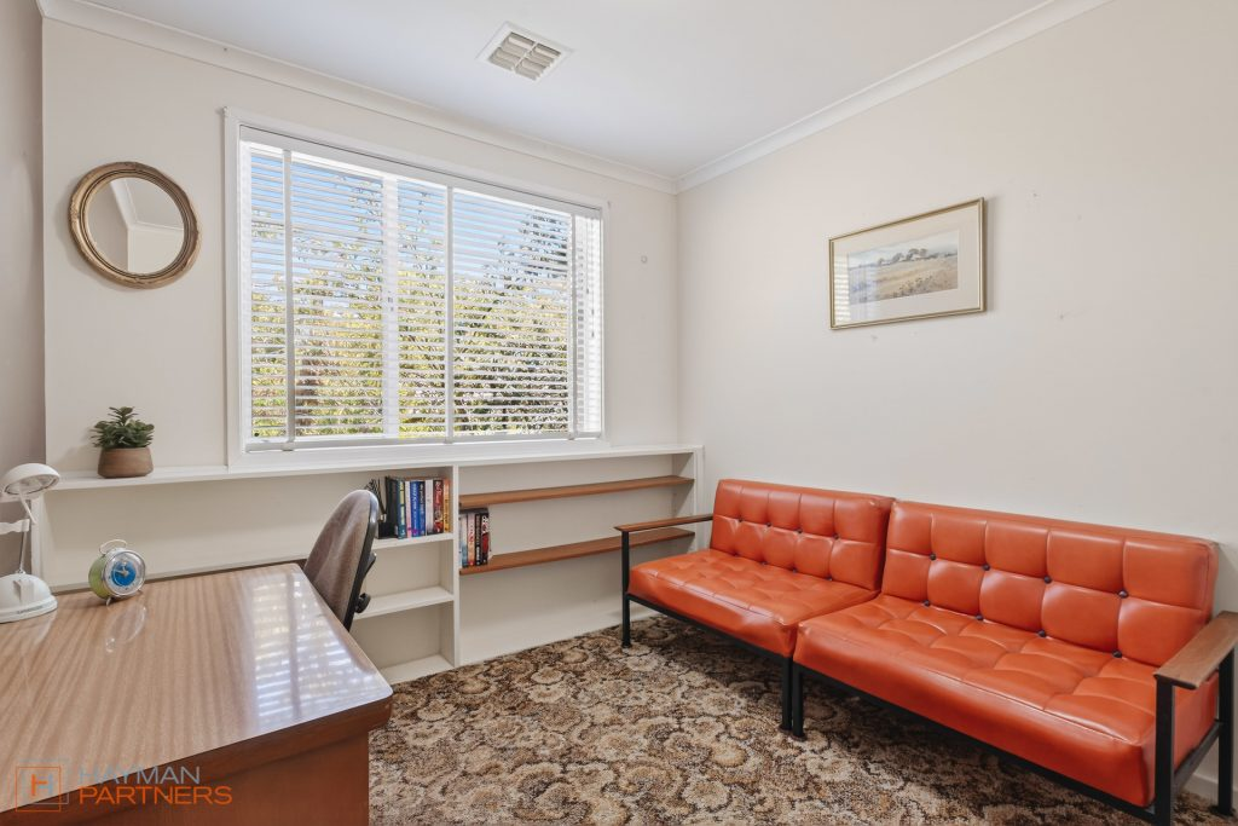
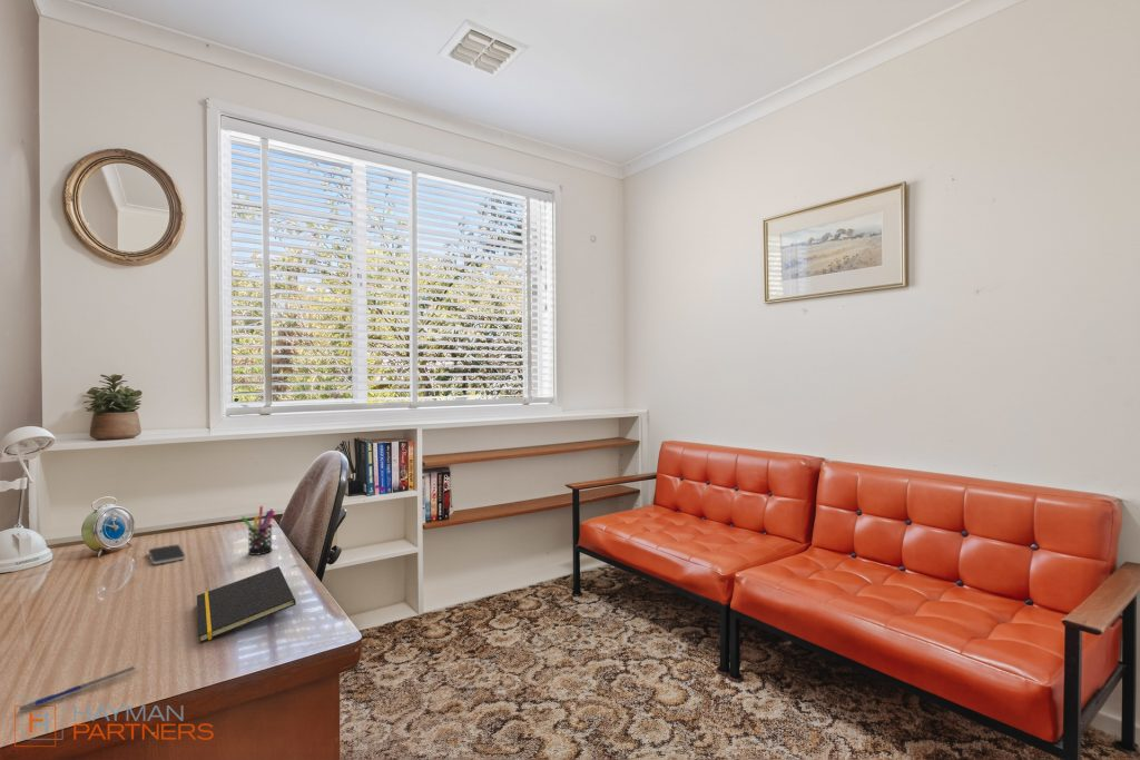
+ smartphone [147,544,187,565]
+ pen holder [240,505,276,556]
+ pen [18,665,137,713]
+ notepad [196,565,297,644]
